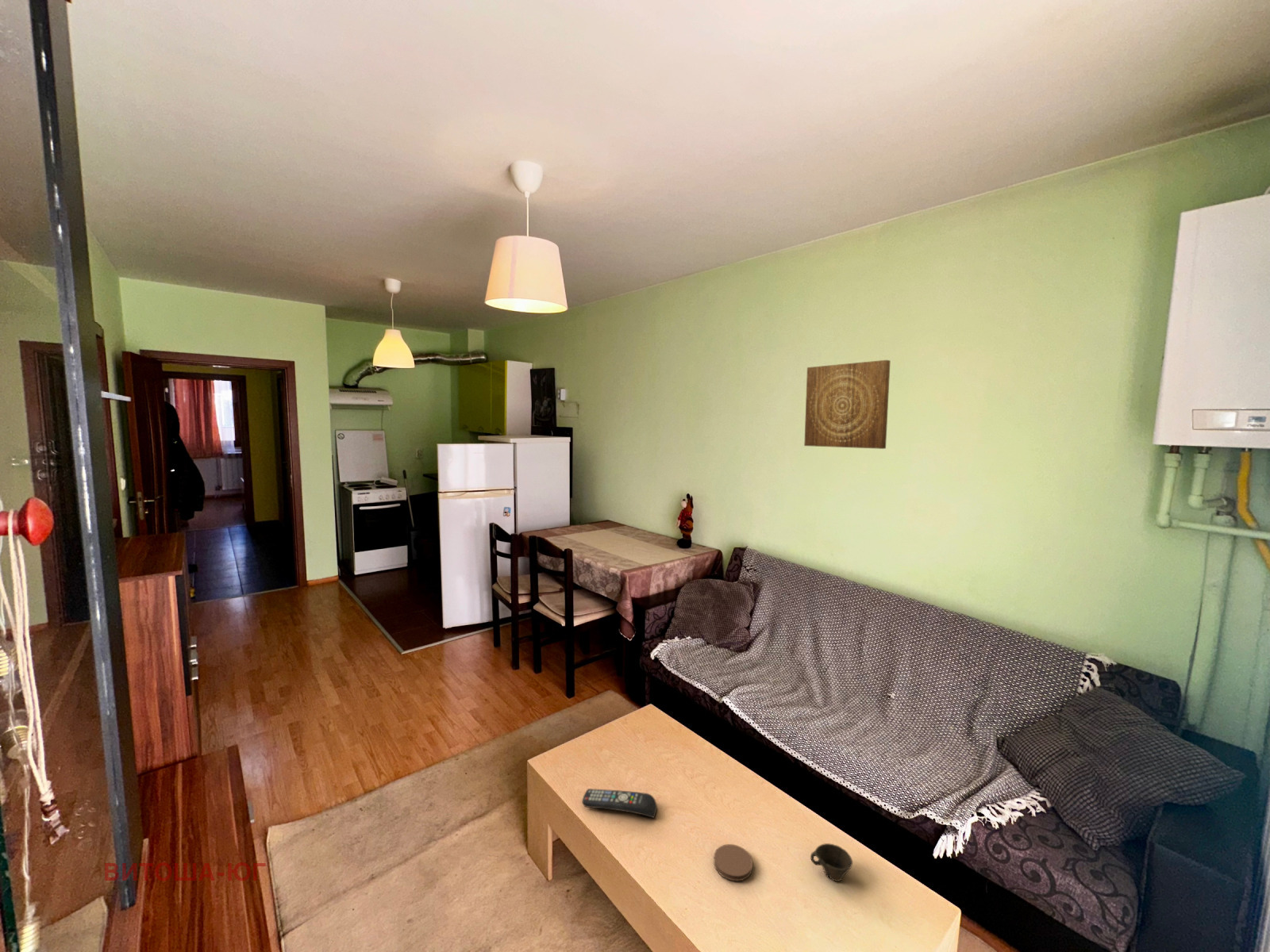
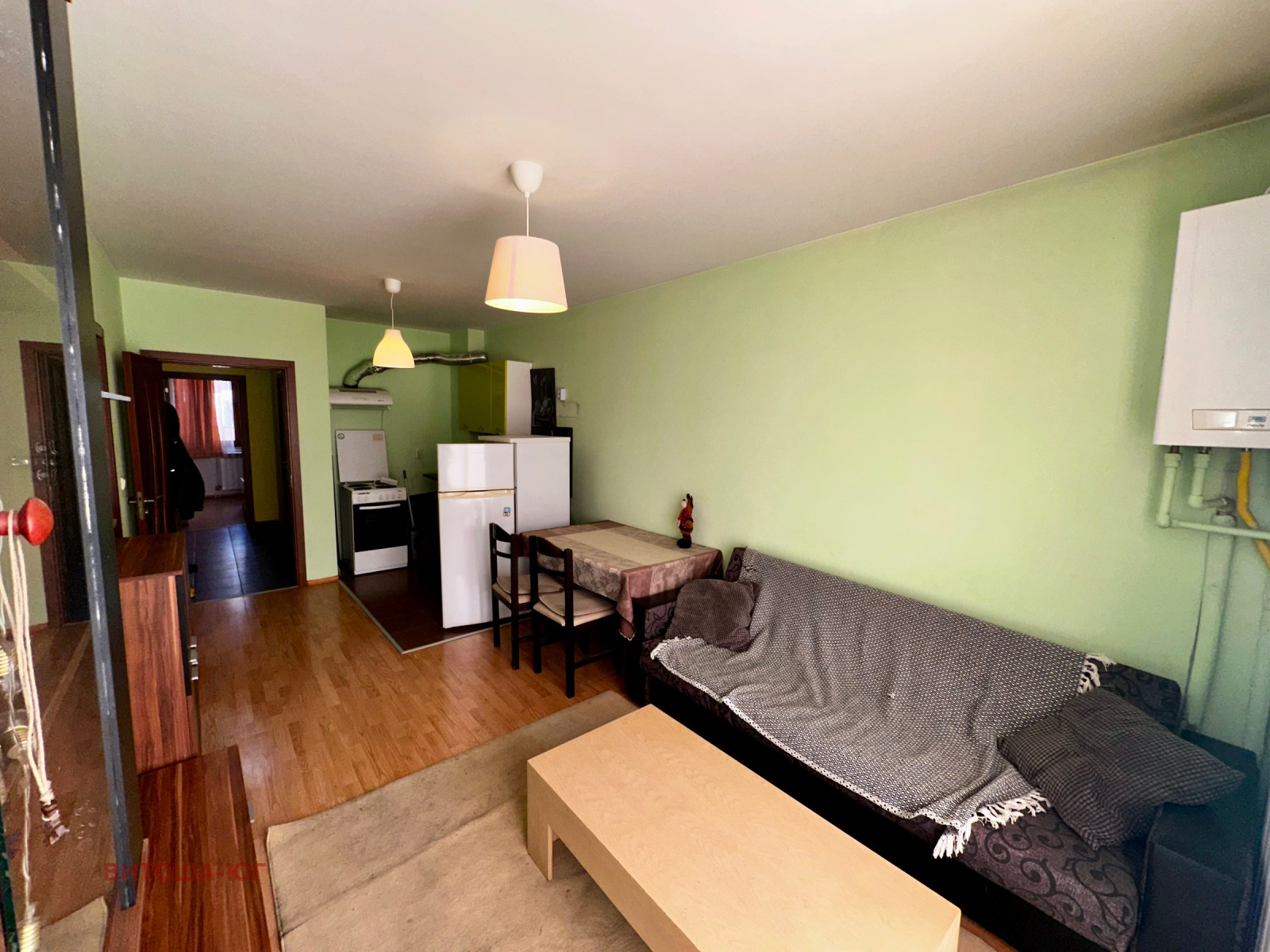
- cup [810,843,853,882]
- remote control [581,788,658,819]
- coaster [713,843,753,882]
- wall art [803,359,891,450]
